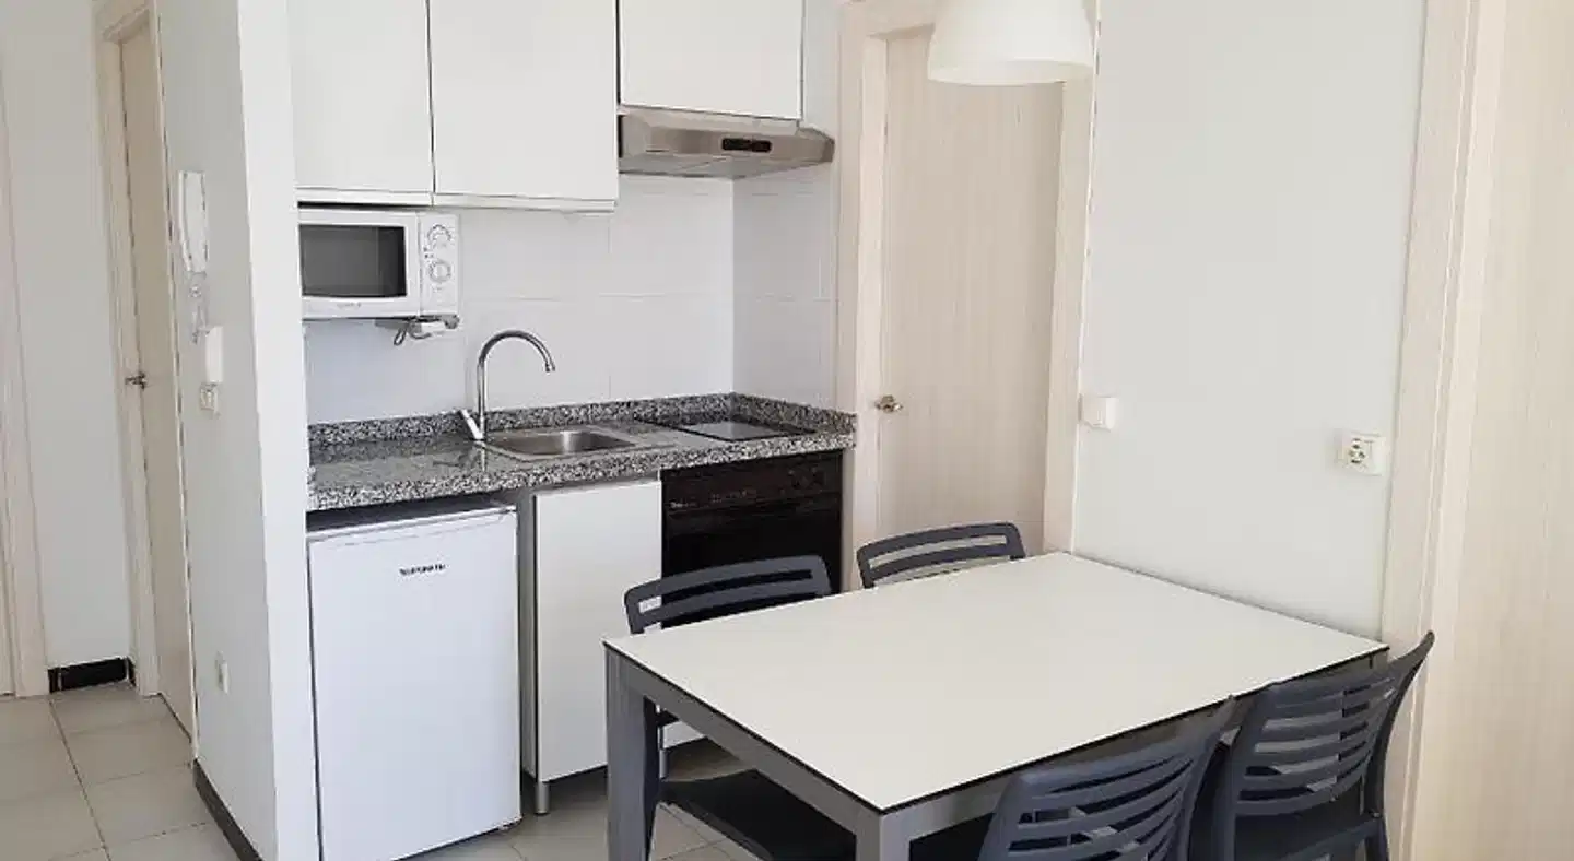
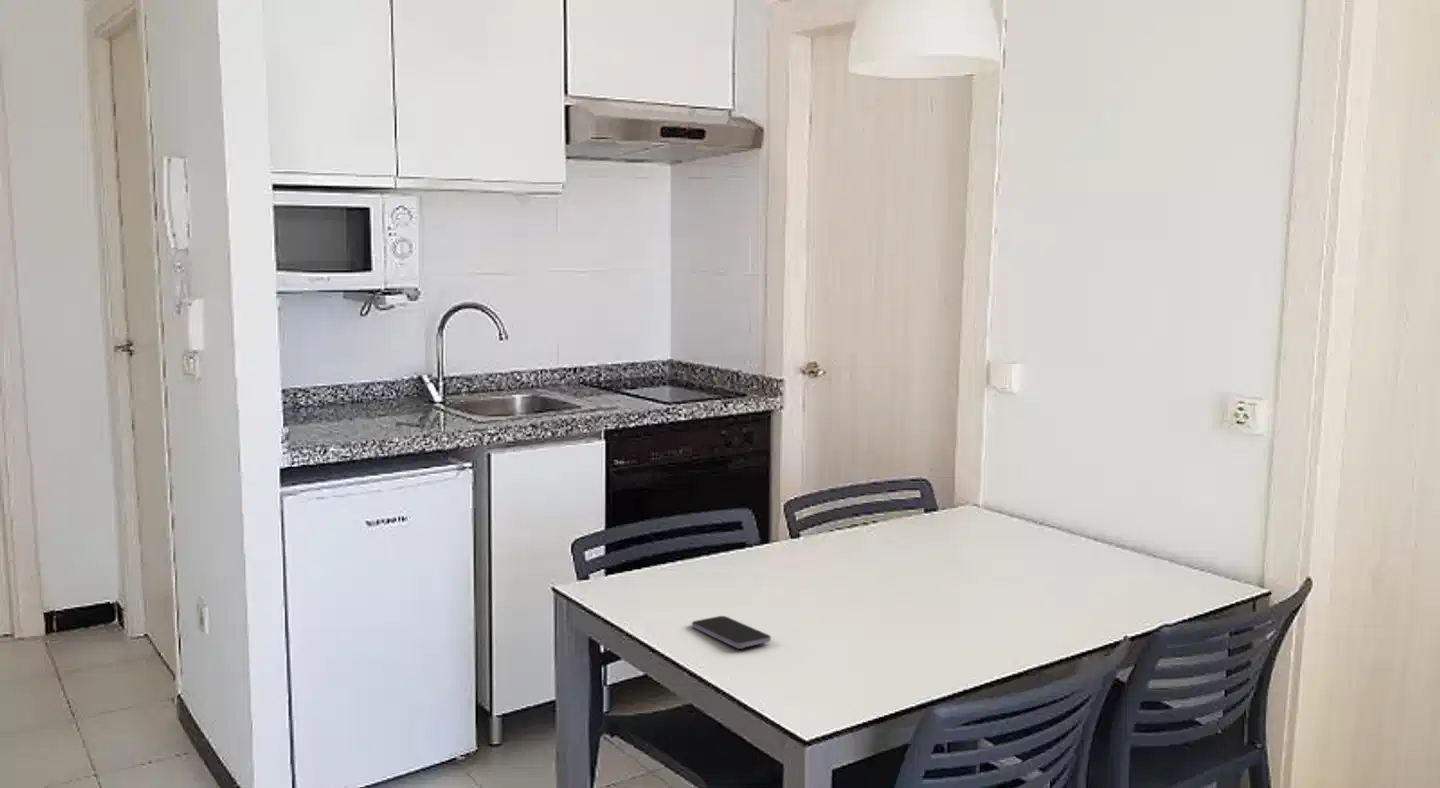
+ smartphone [691,615,772,650]
